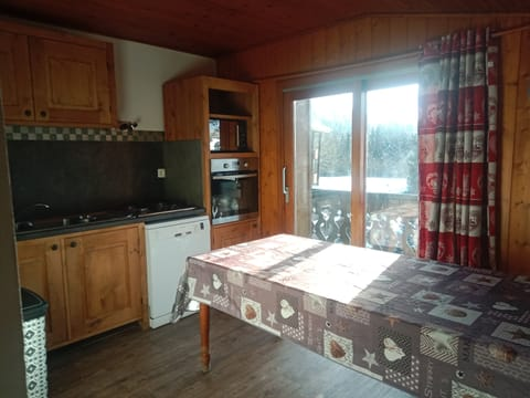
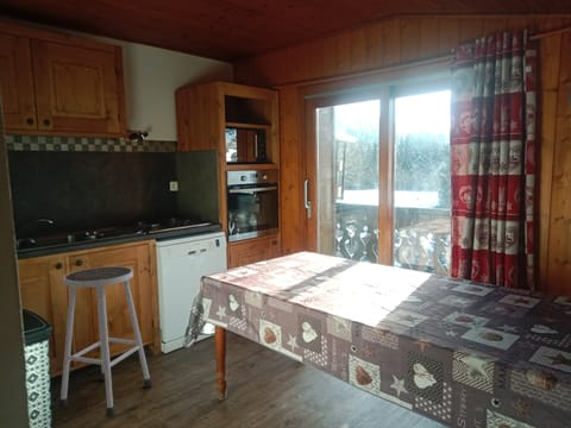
+ stool [57,265,153,418]
